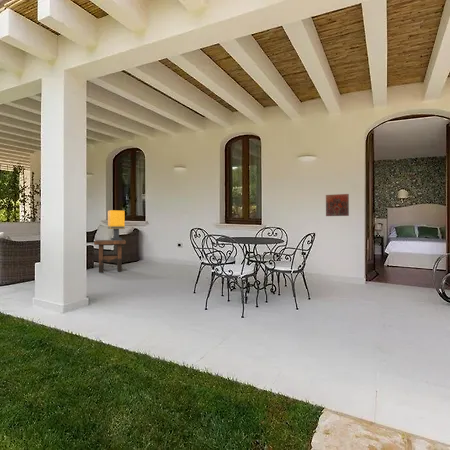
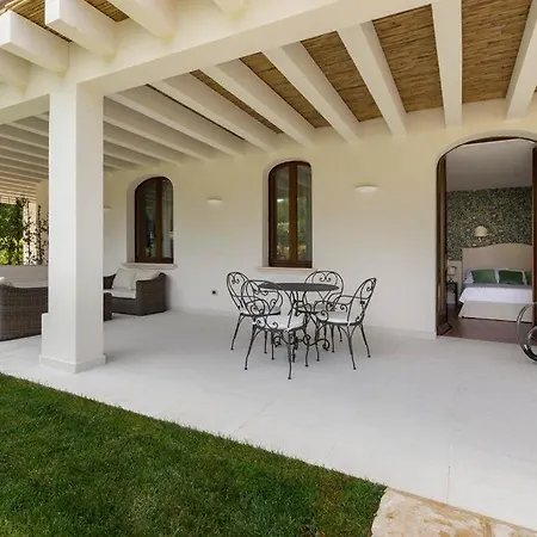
- lamp [107,209,126,240]
- side table [93,239,127,273]
- decorative tile [325,193,350,217]
